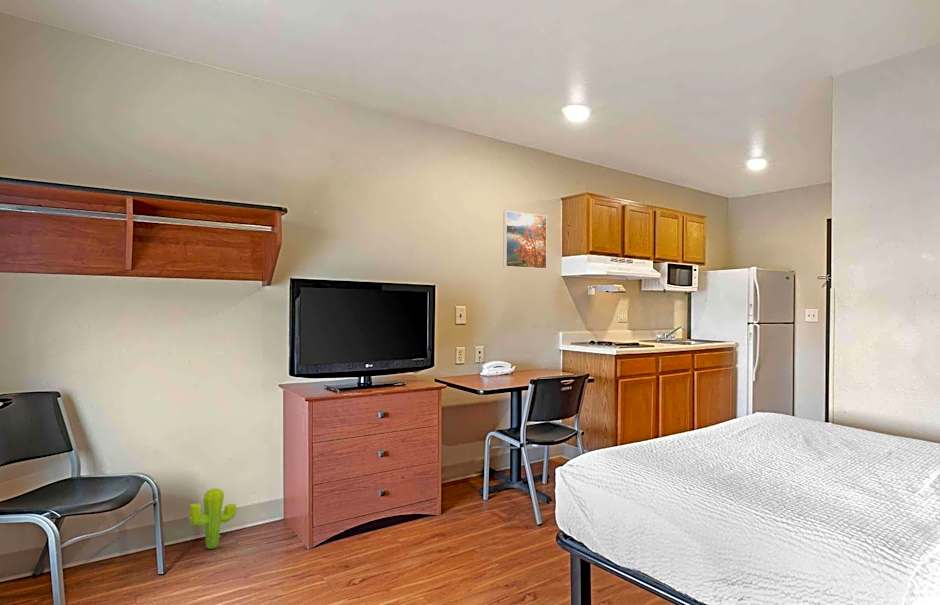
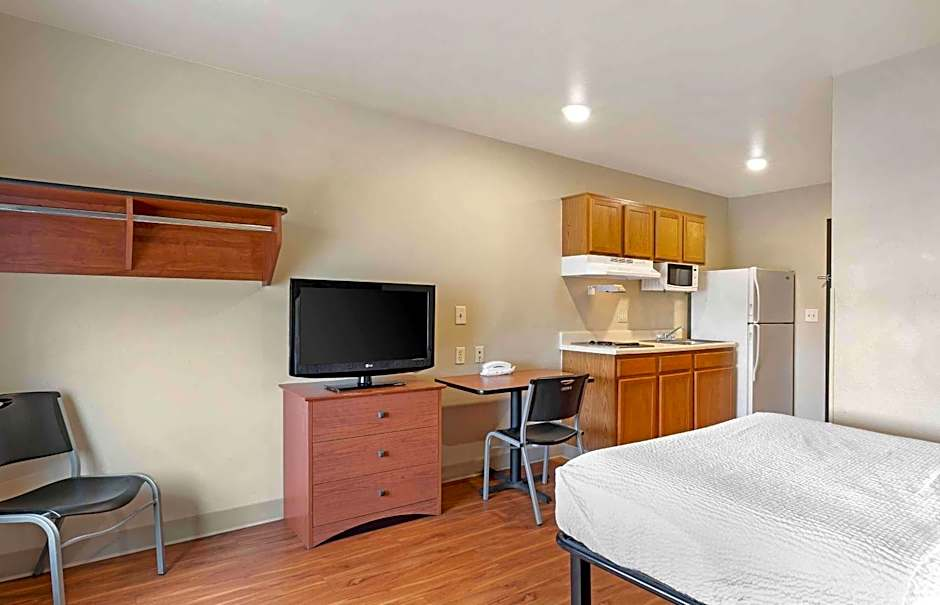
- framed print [502,210,548,270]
- decorative plant [189,487,237,550]
